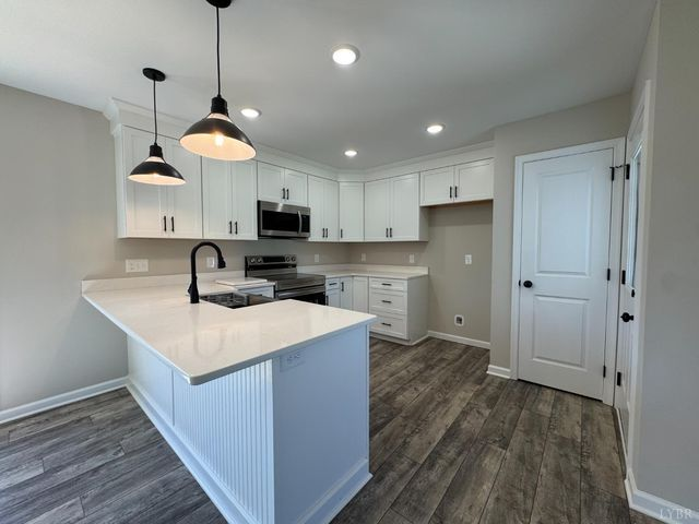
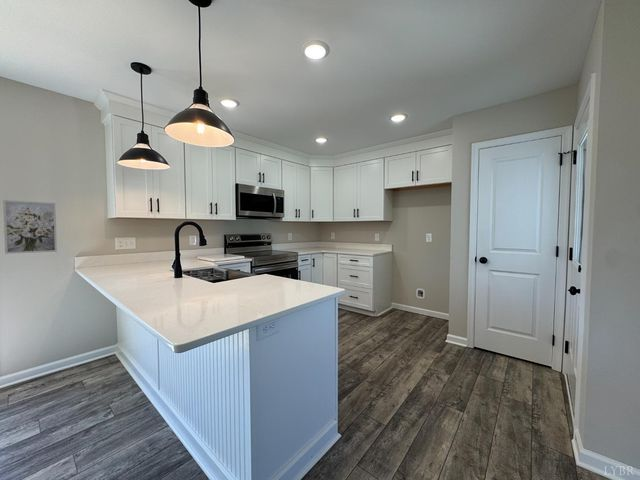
+ wall art [2,199,58,255]
